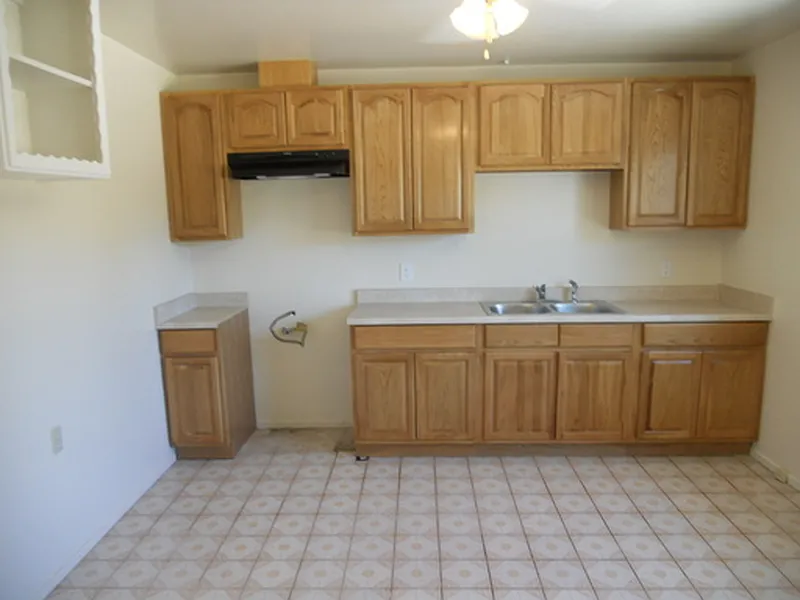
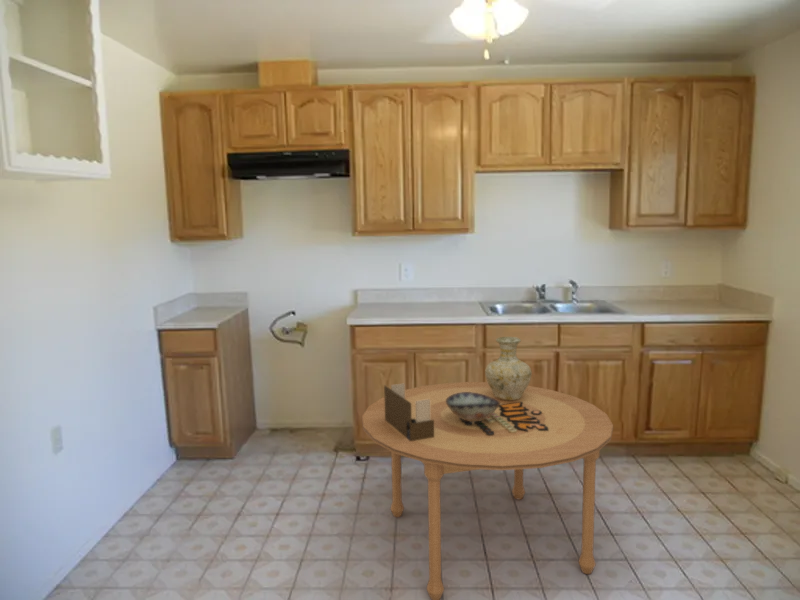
+ vase [484,336,533,400]
+ dining table [361,381,614,600]
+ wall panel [383,383,434,441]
+ decorative bowl [446,392,500,421]
